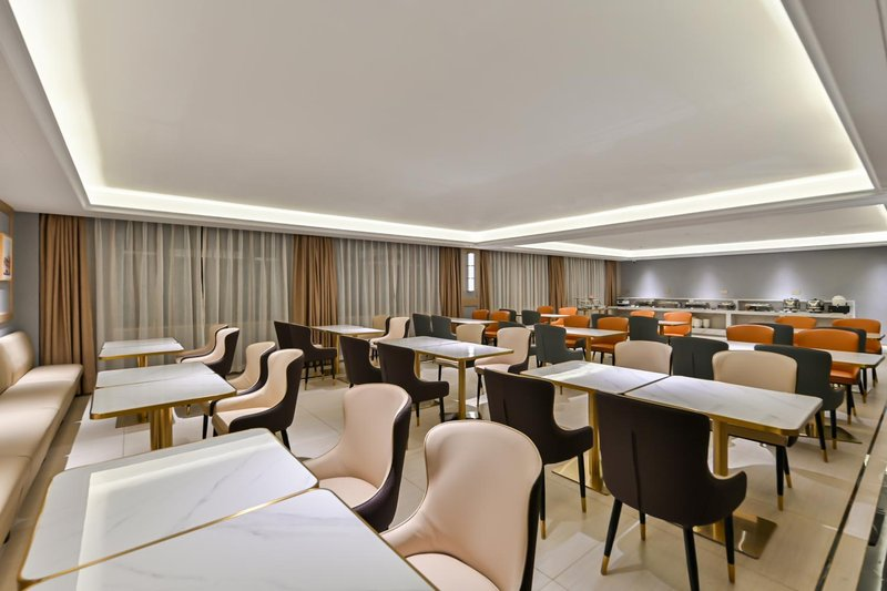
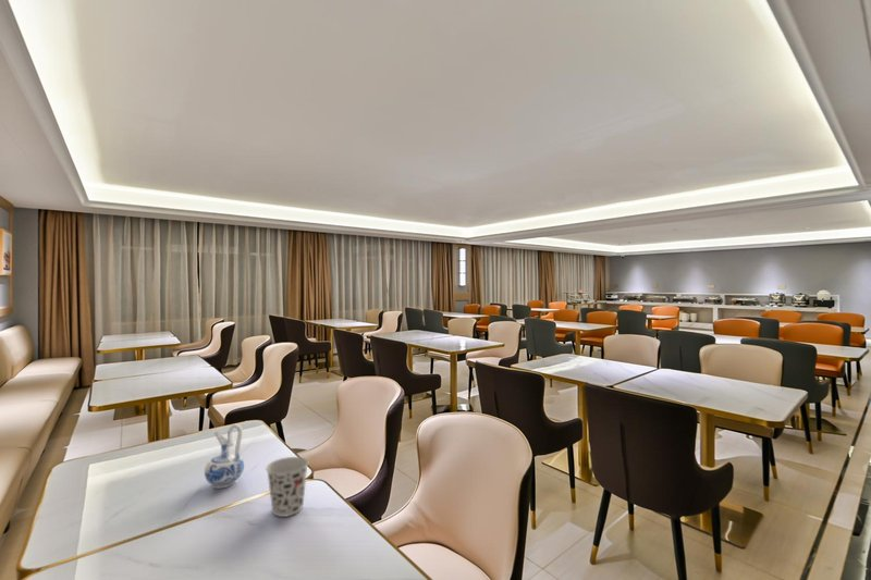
+ cup [265,456,309,518]
+ ceramic pitcher [204,423,245,490]
